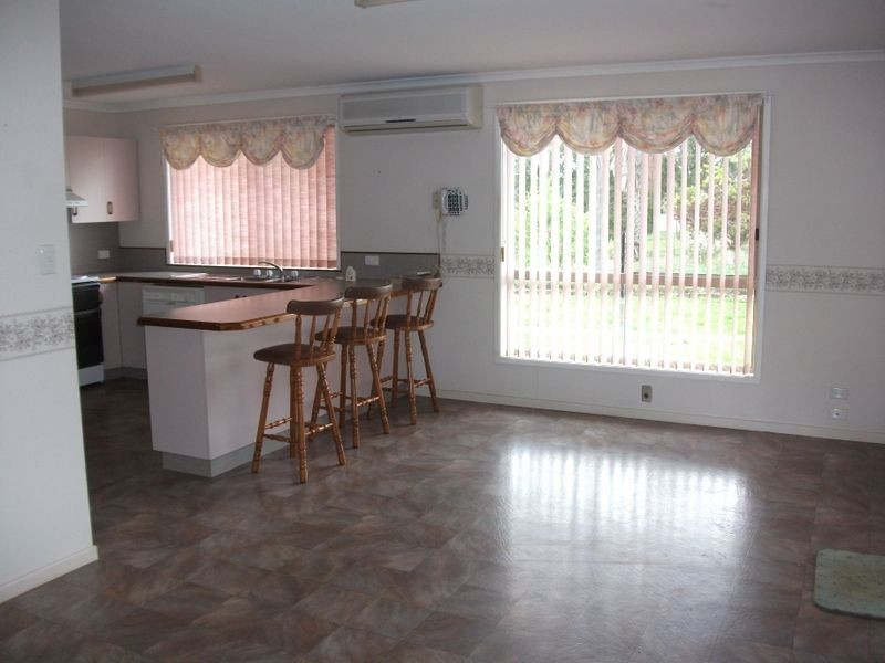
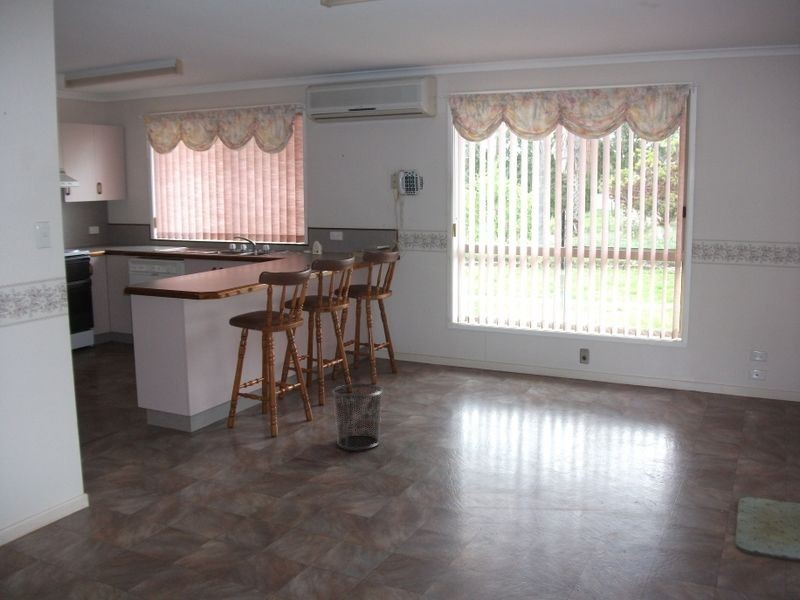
+ waste bin [331,383,384,450]
